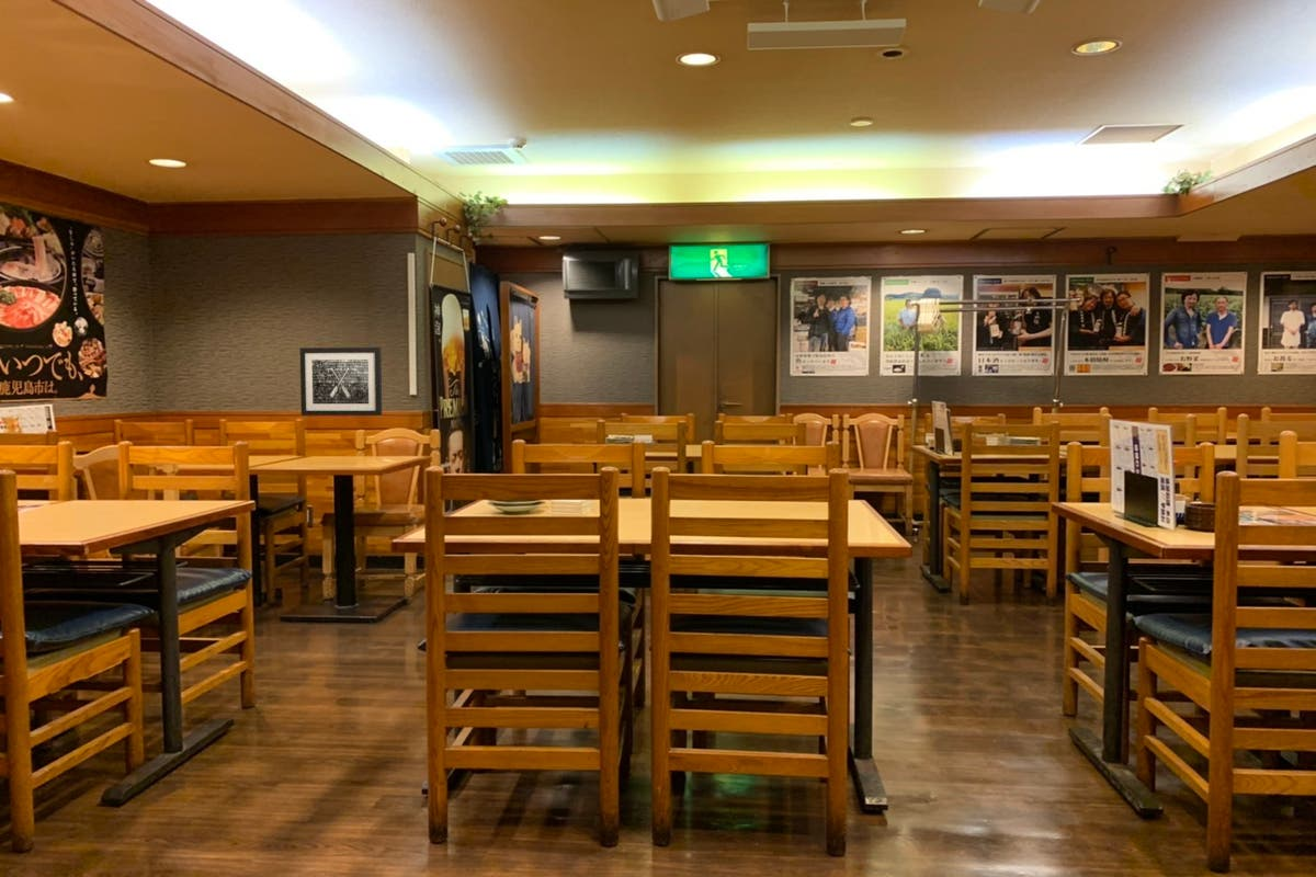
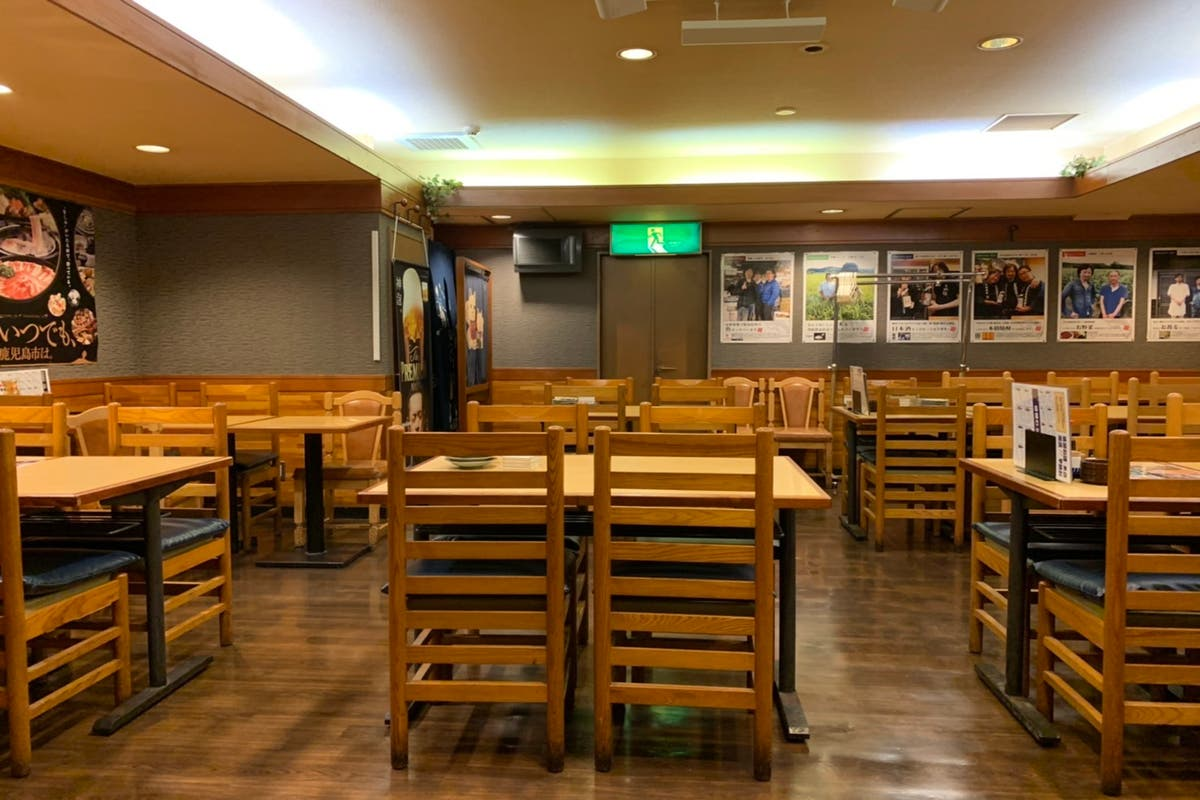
- wall art [299,346,383,417]
